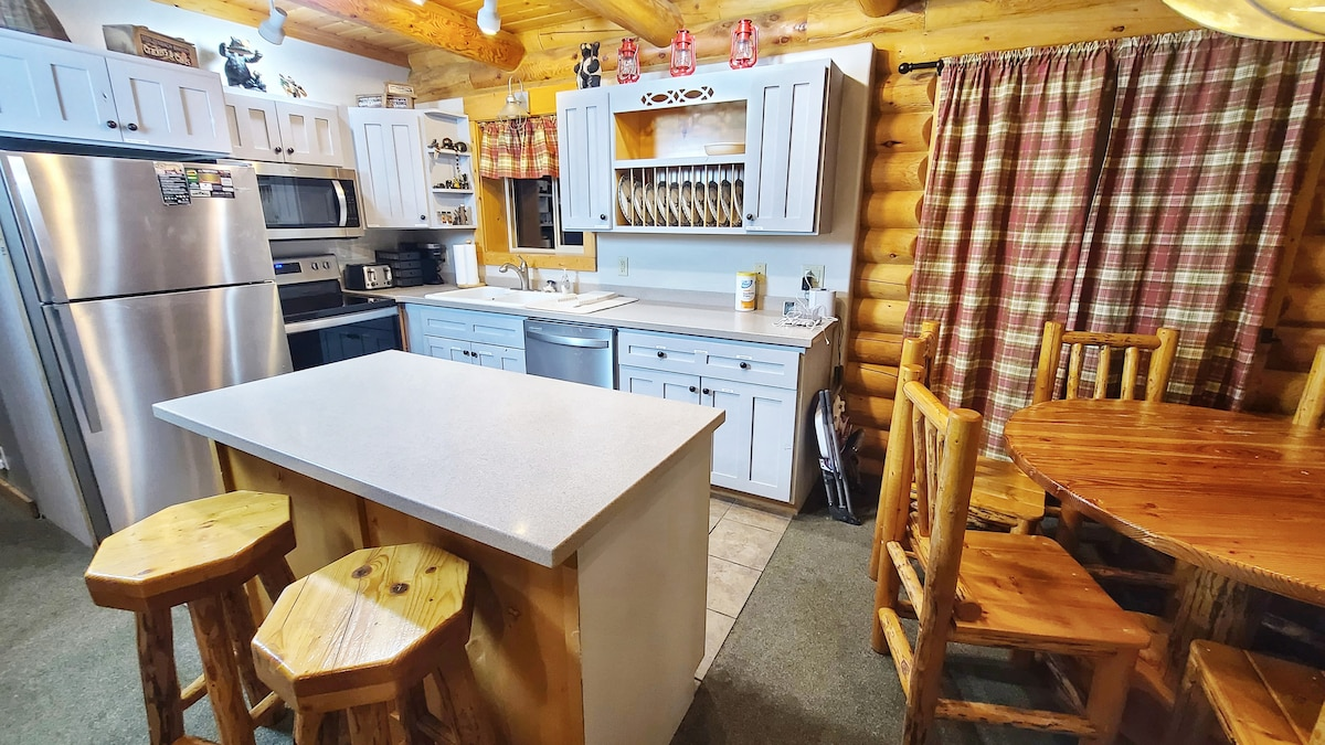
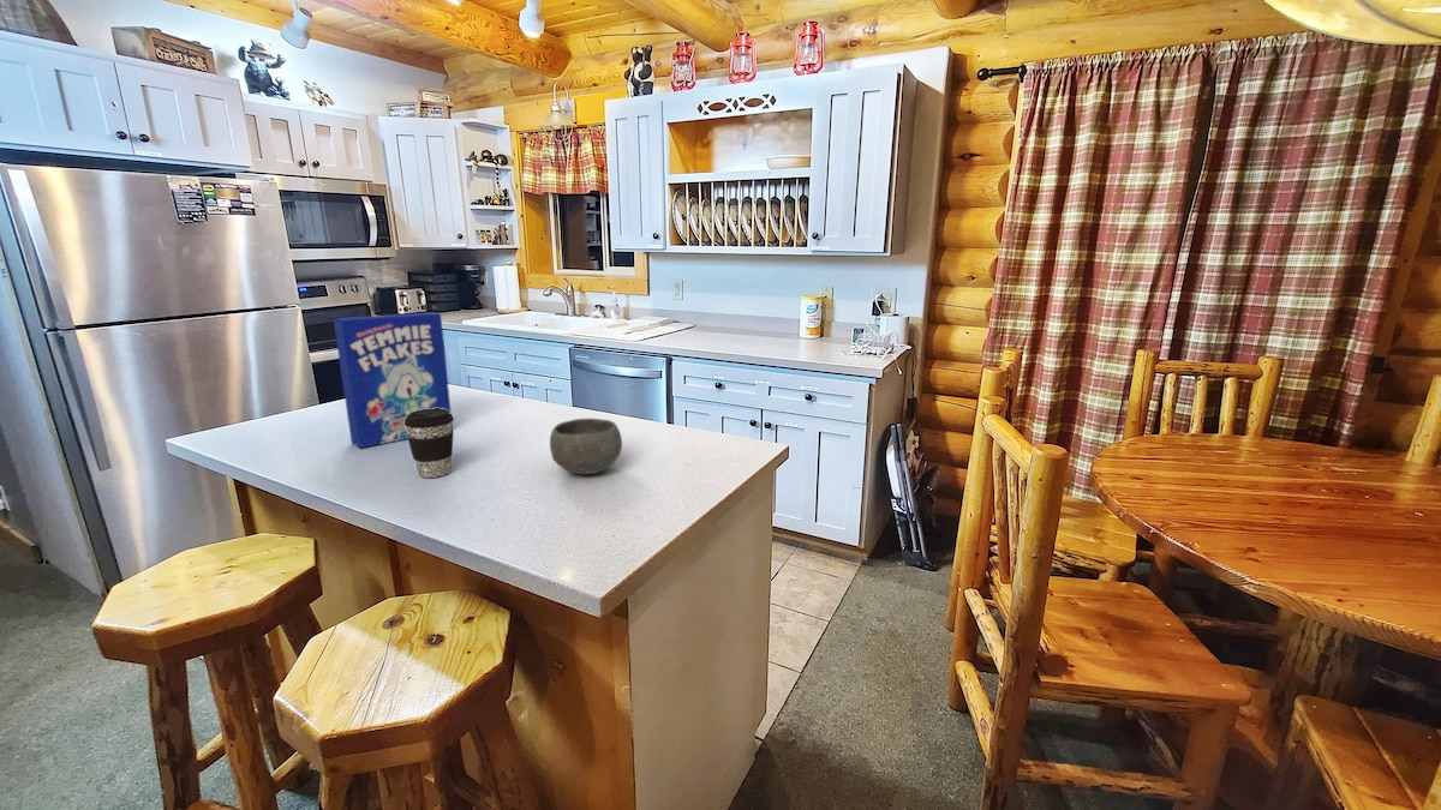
+ cereal box [333,311,454,449]
+ bowl [549,418,623,475]
+ coffee cup [405,408,455,479]
